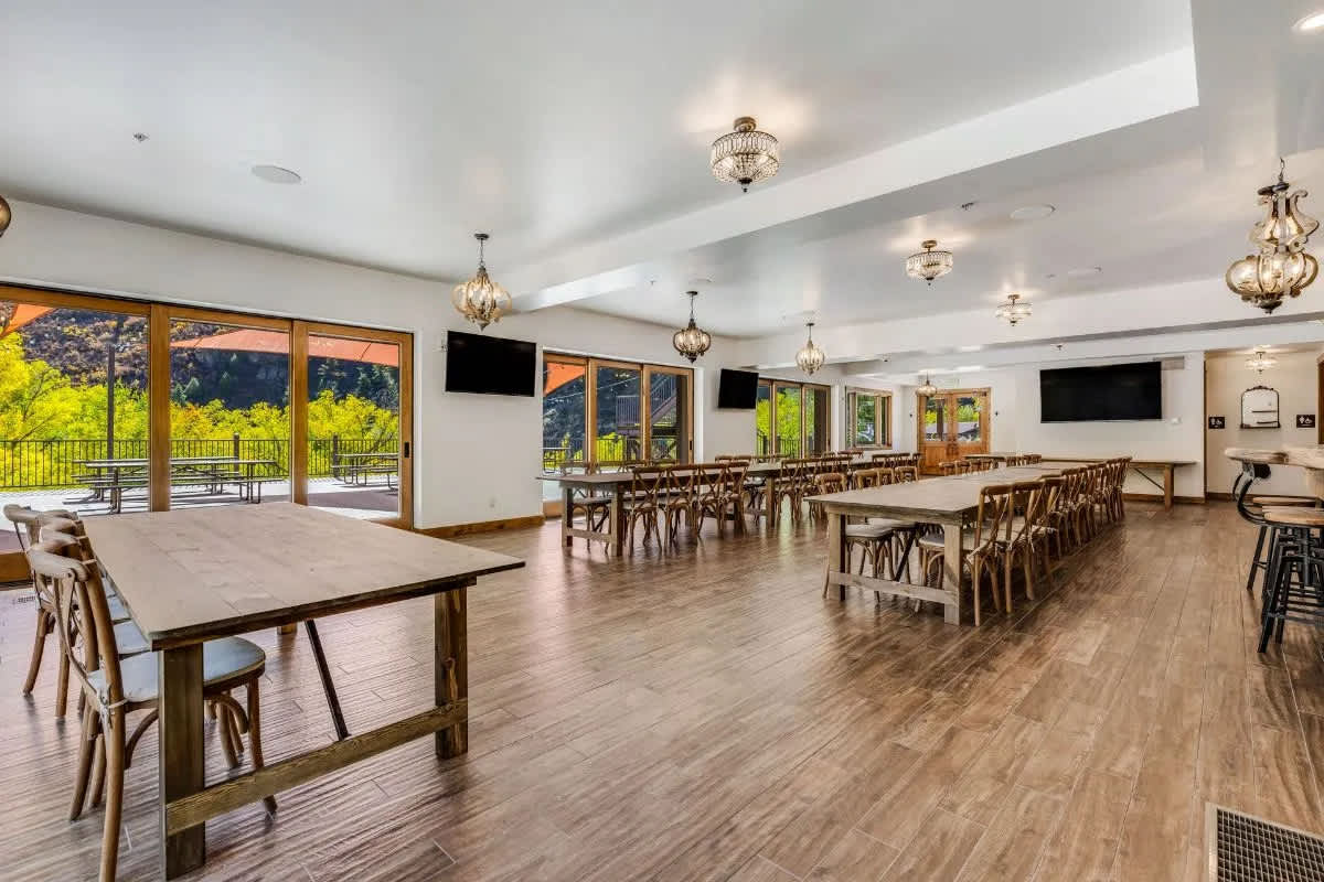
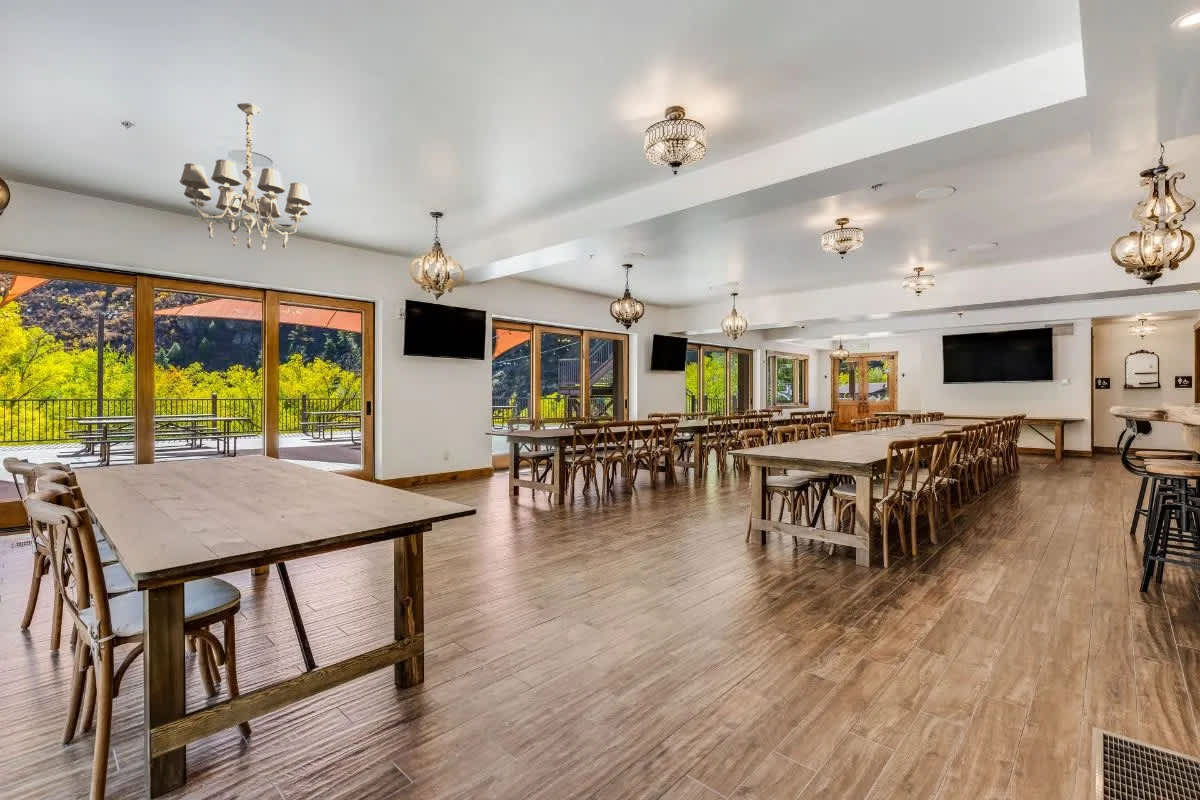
+ chandelier [178,102,313,250]
